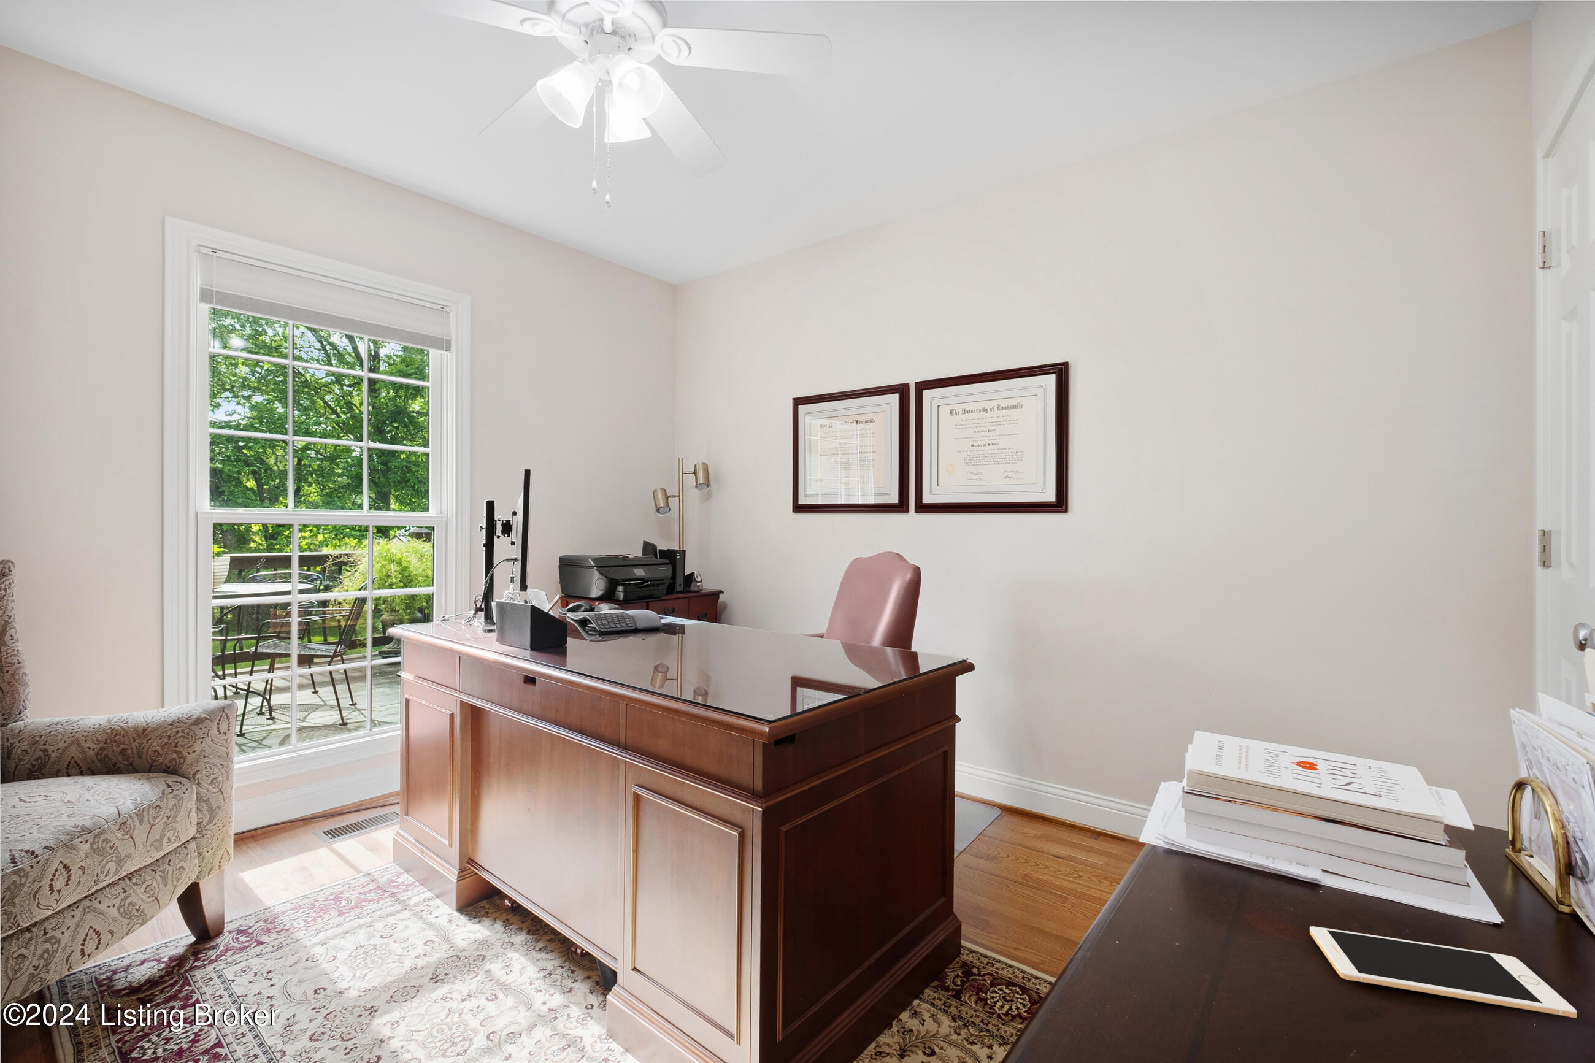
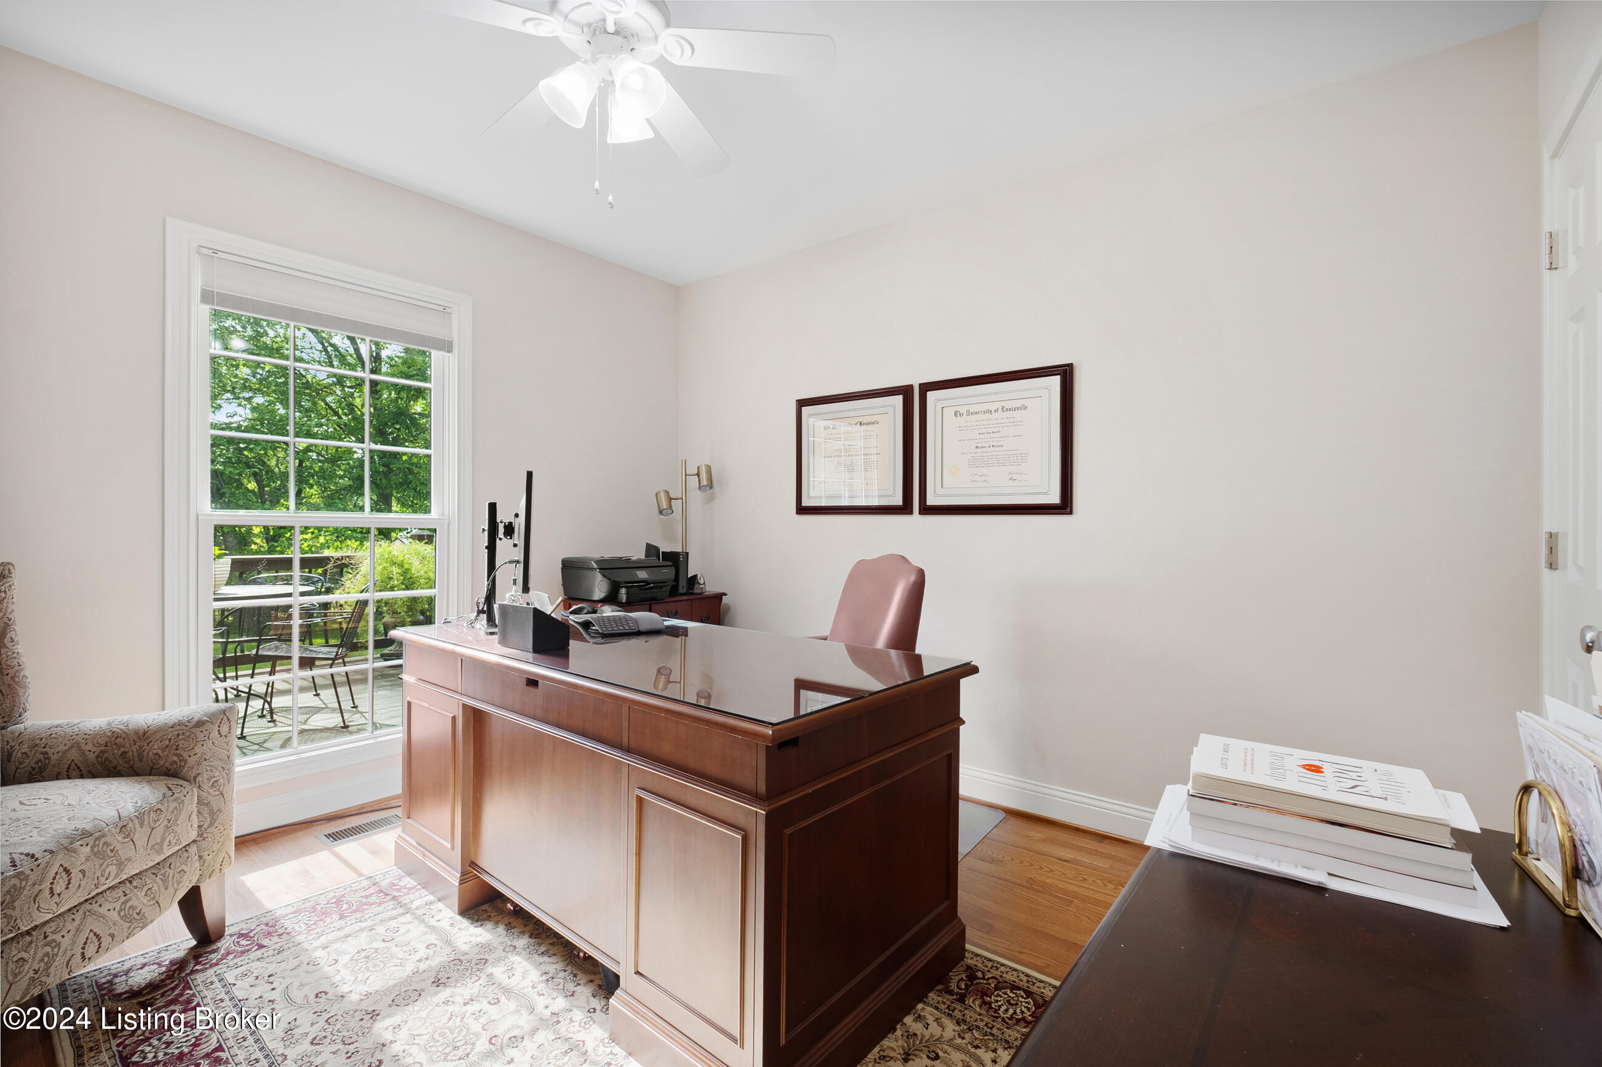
- cell phone [1309,925,1577,1018]
